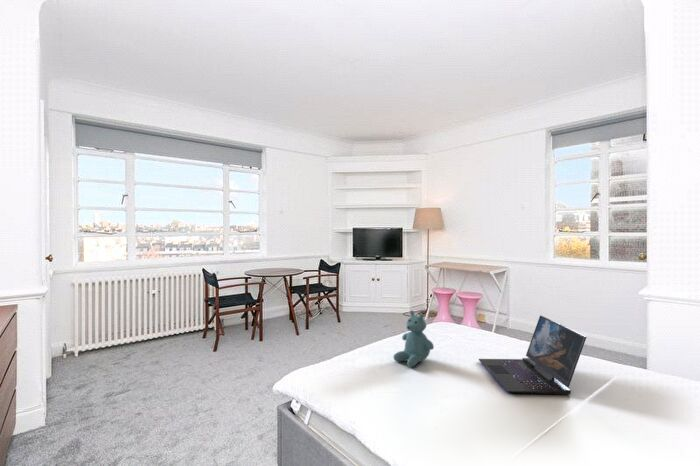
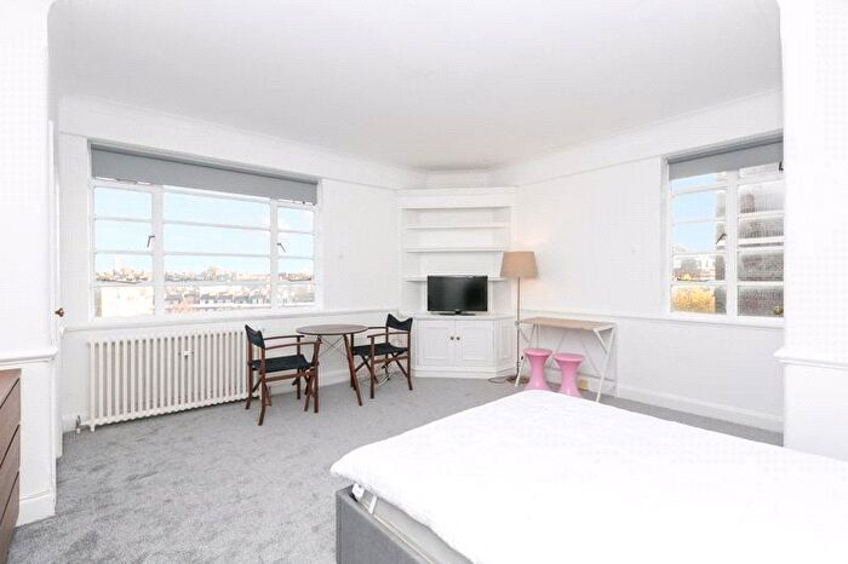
- stuffed bear [393,309,435,368]
- laptop [478,314,587,396]
